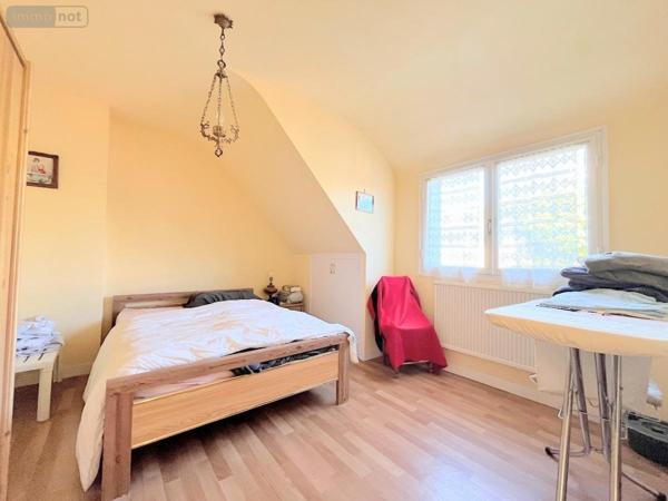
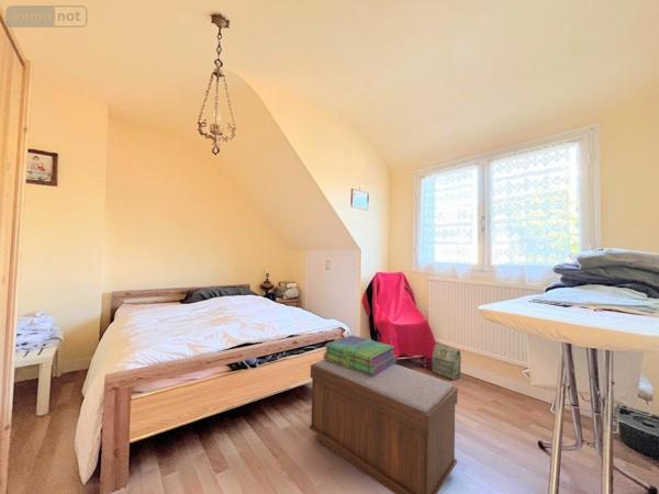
+ bench [309,358,458,494]
+ bag [431,341,462,381]
+ stack of books [323,334,398,377]
